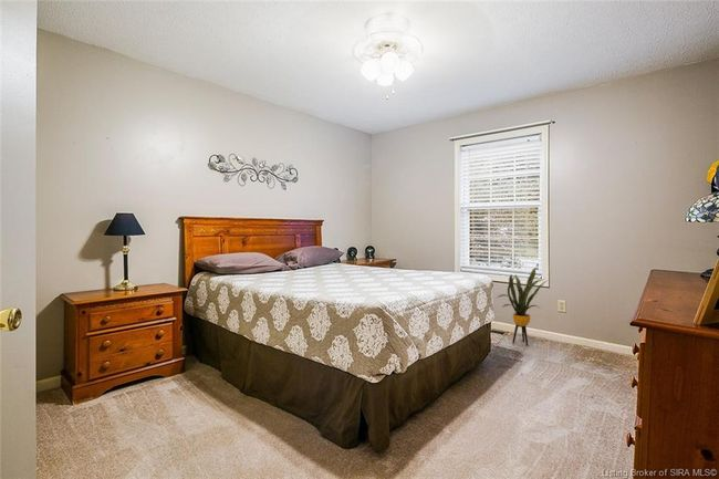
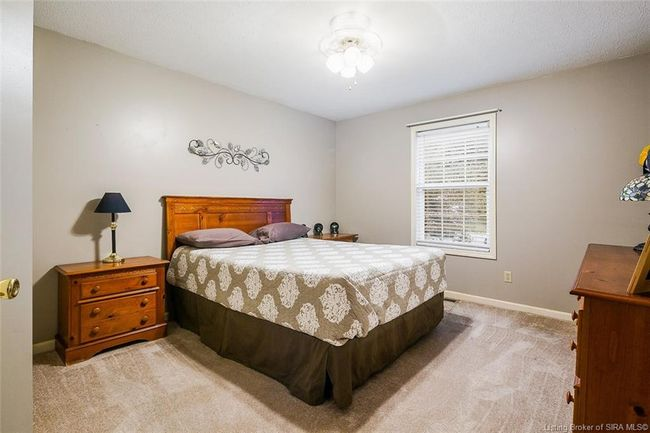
- house plant [497,267,550,346]
